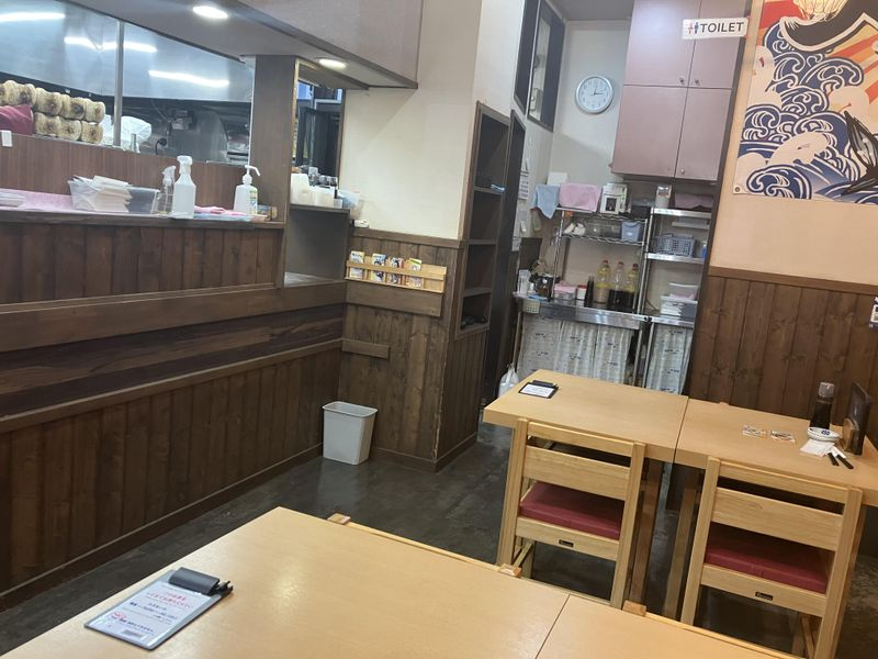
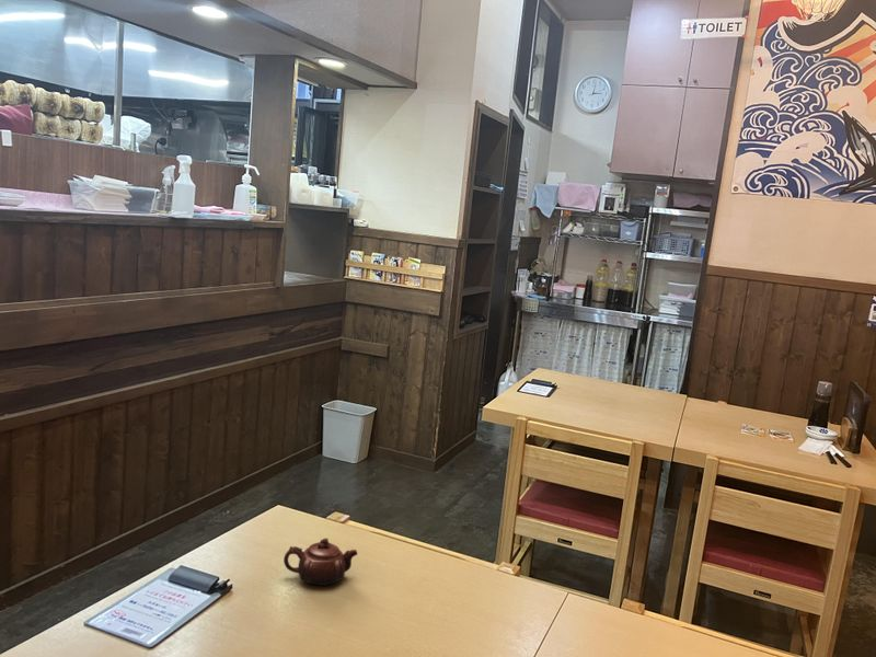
+ teapot [283,538,358,586]
